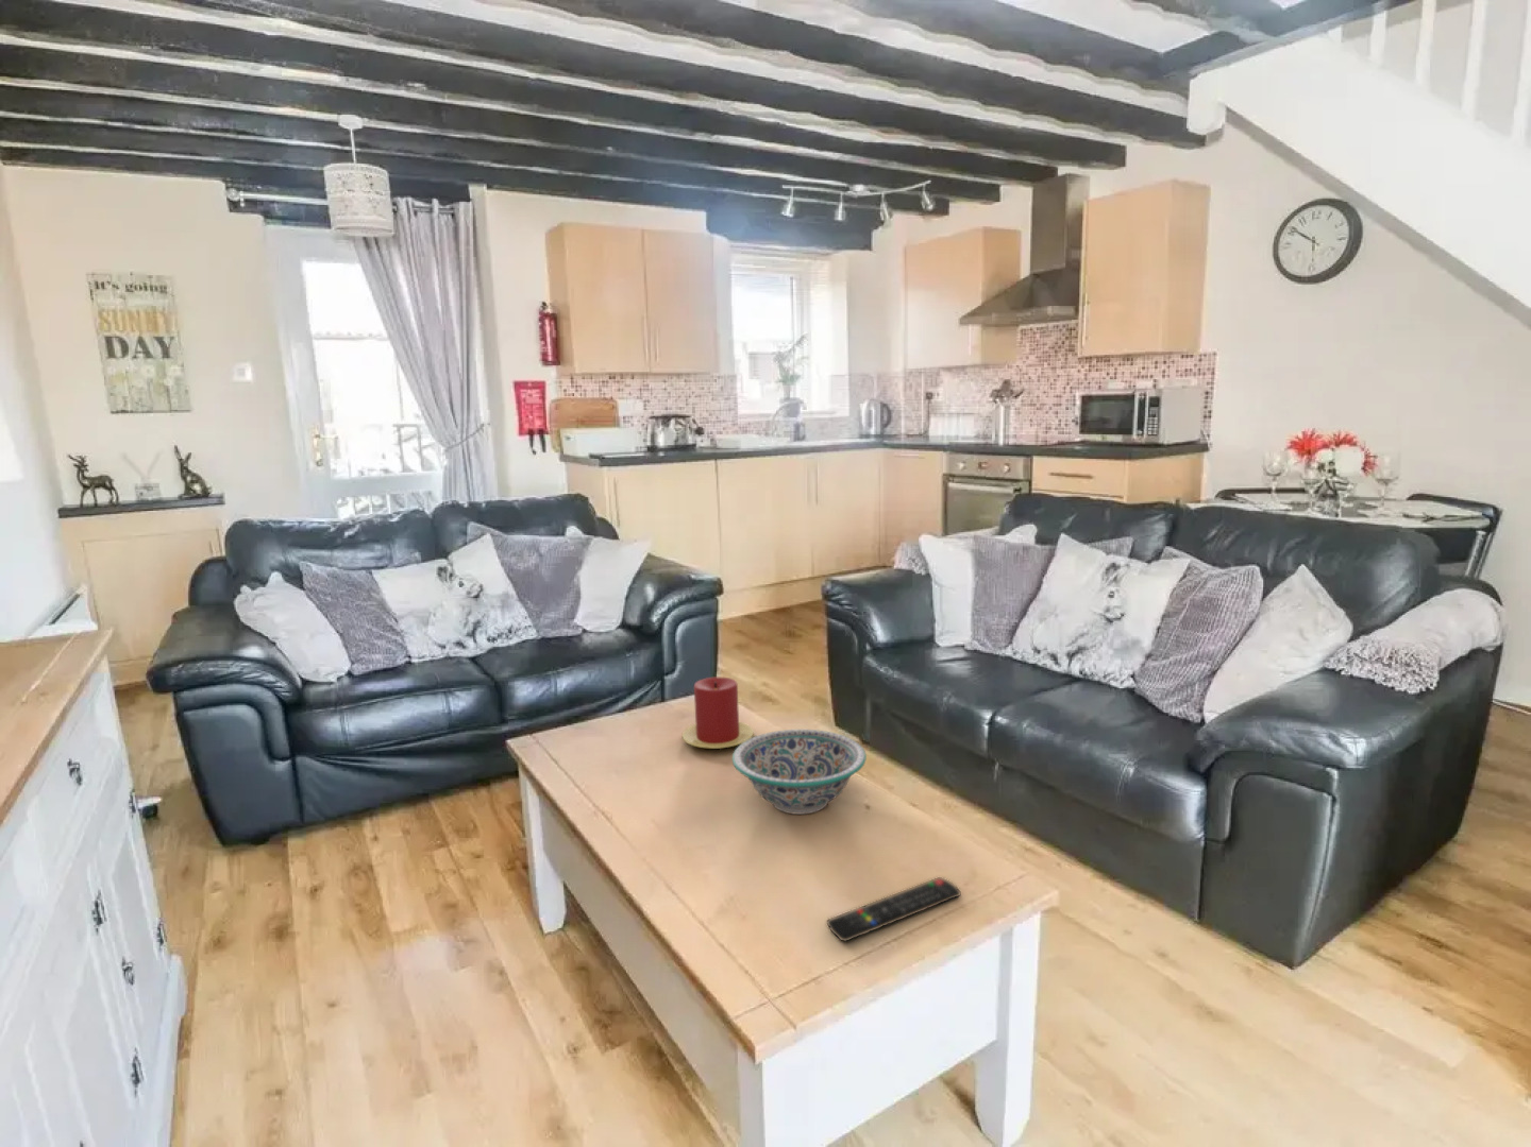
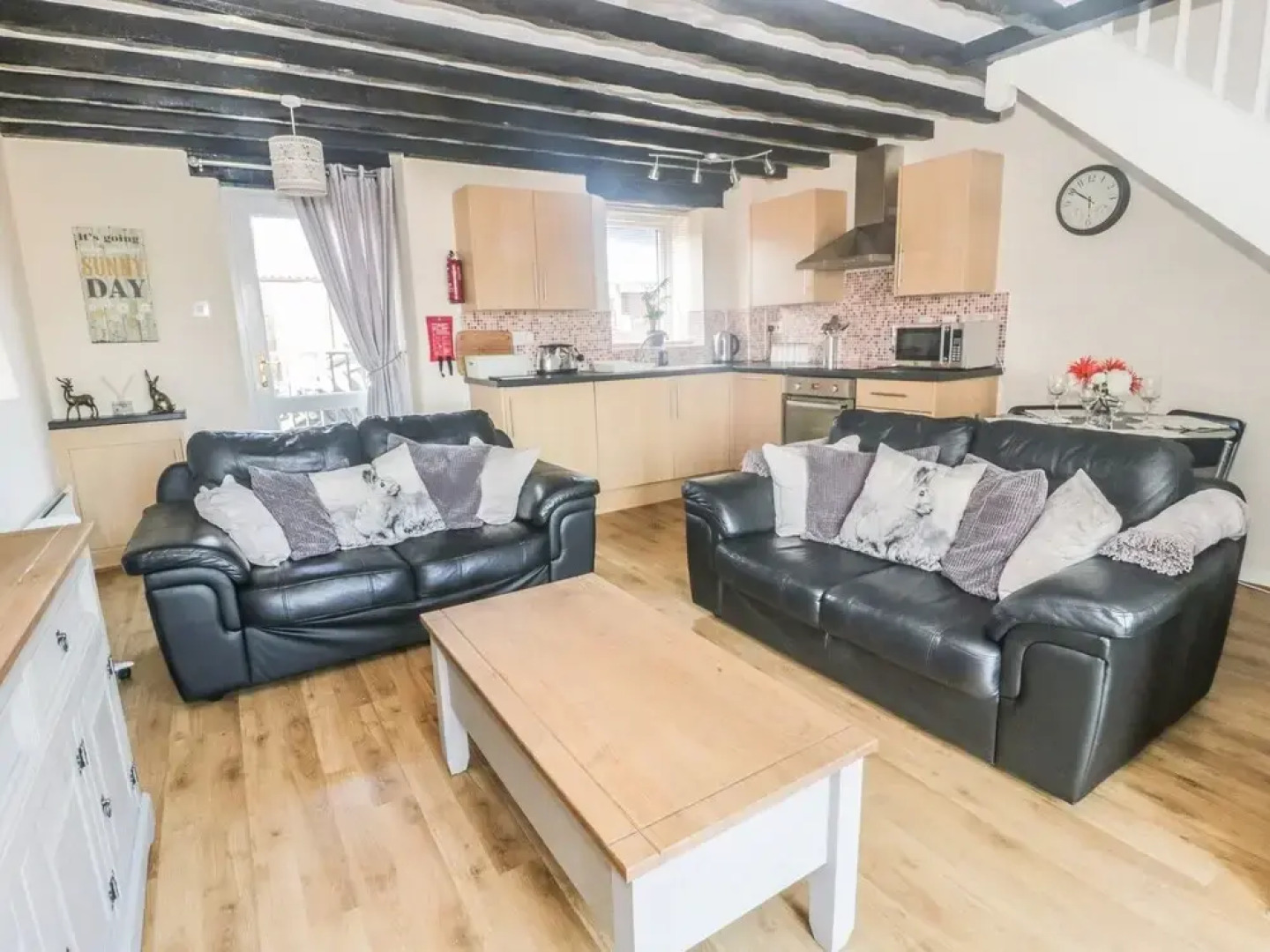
- remote control [826,876,962,943]
- candle [681,677,755,749]
- decorative bowl [732,729,868,816]
